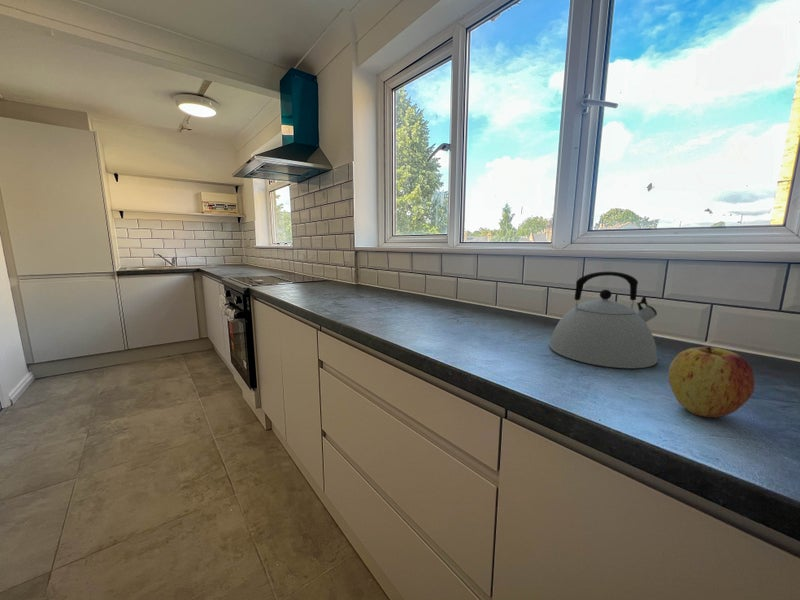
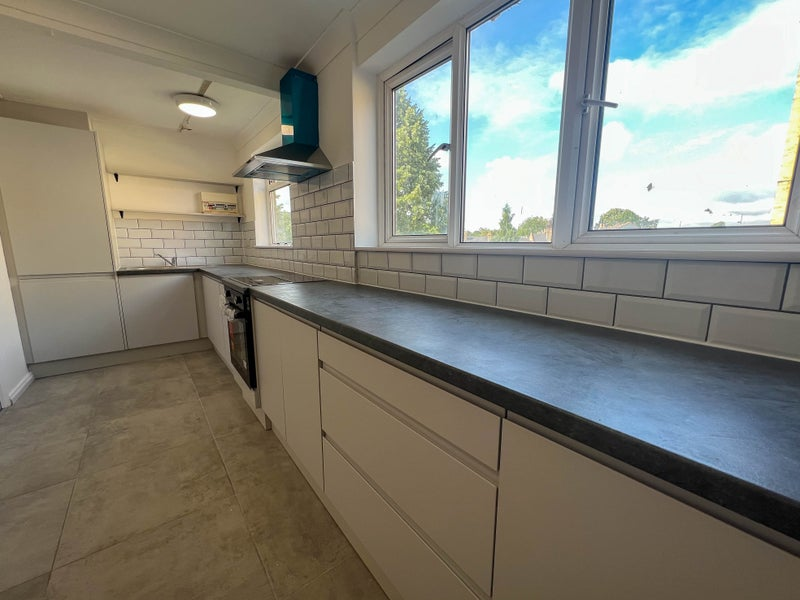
- kettle [549,271,658,369]
- apple [667,346,756,419]
